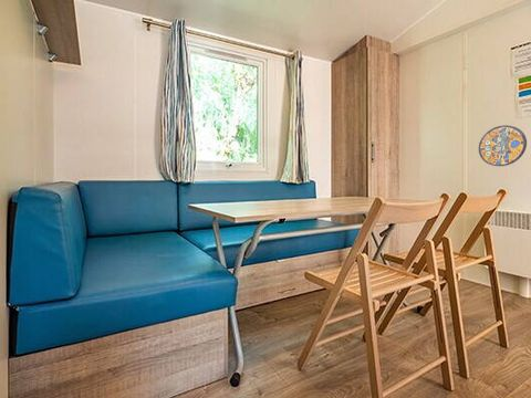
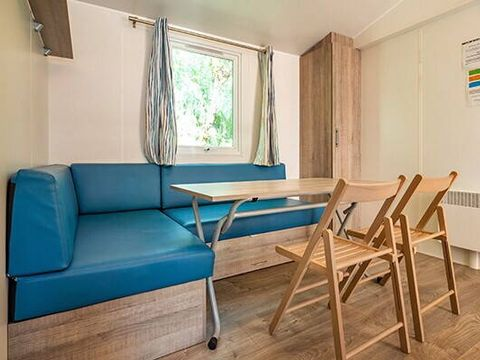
- manhole cover [478,124,528,167]
